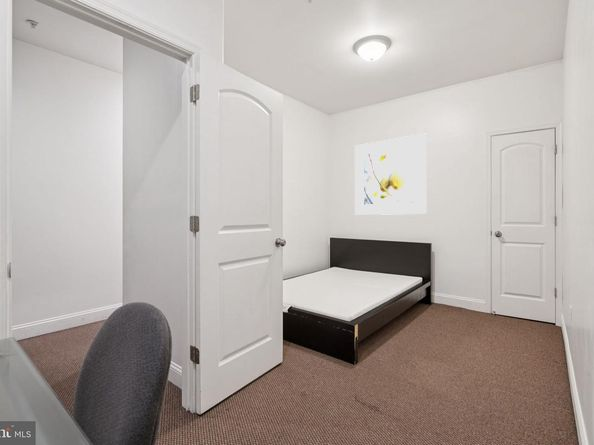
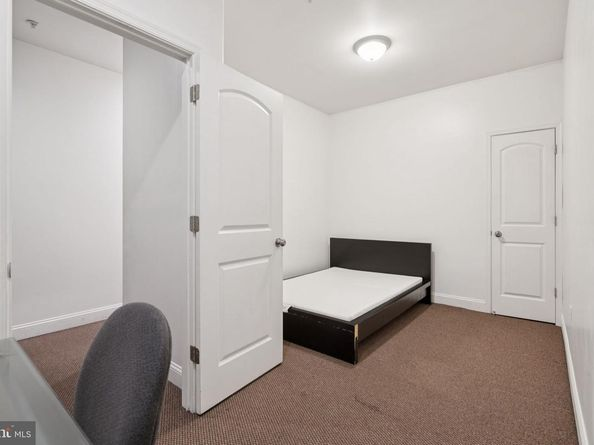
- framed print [354,133,428,216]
